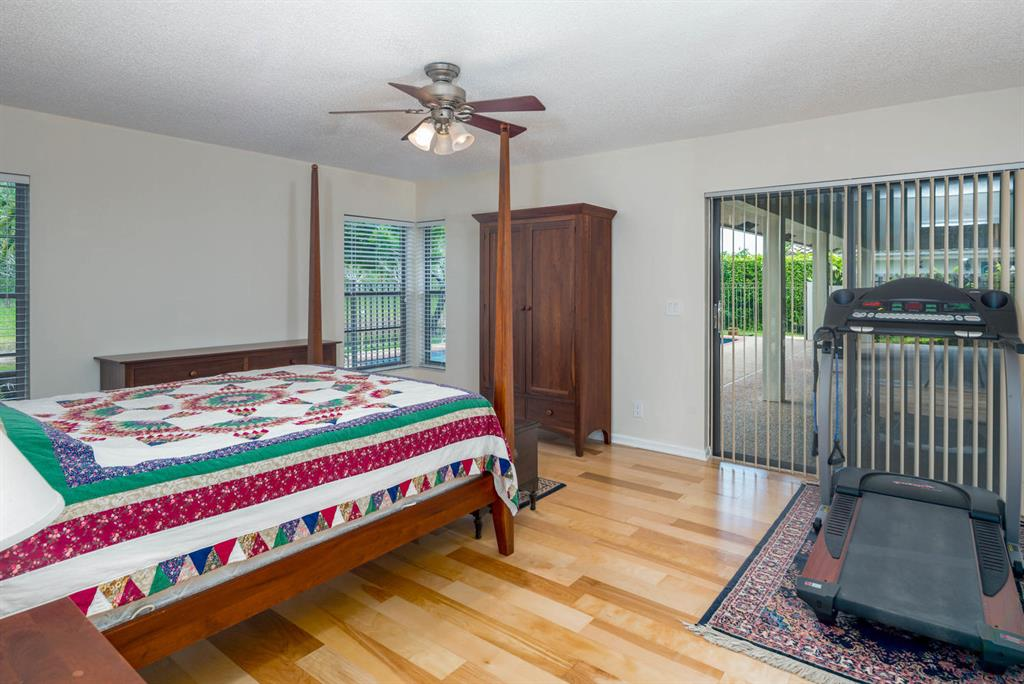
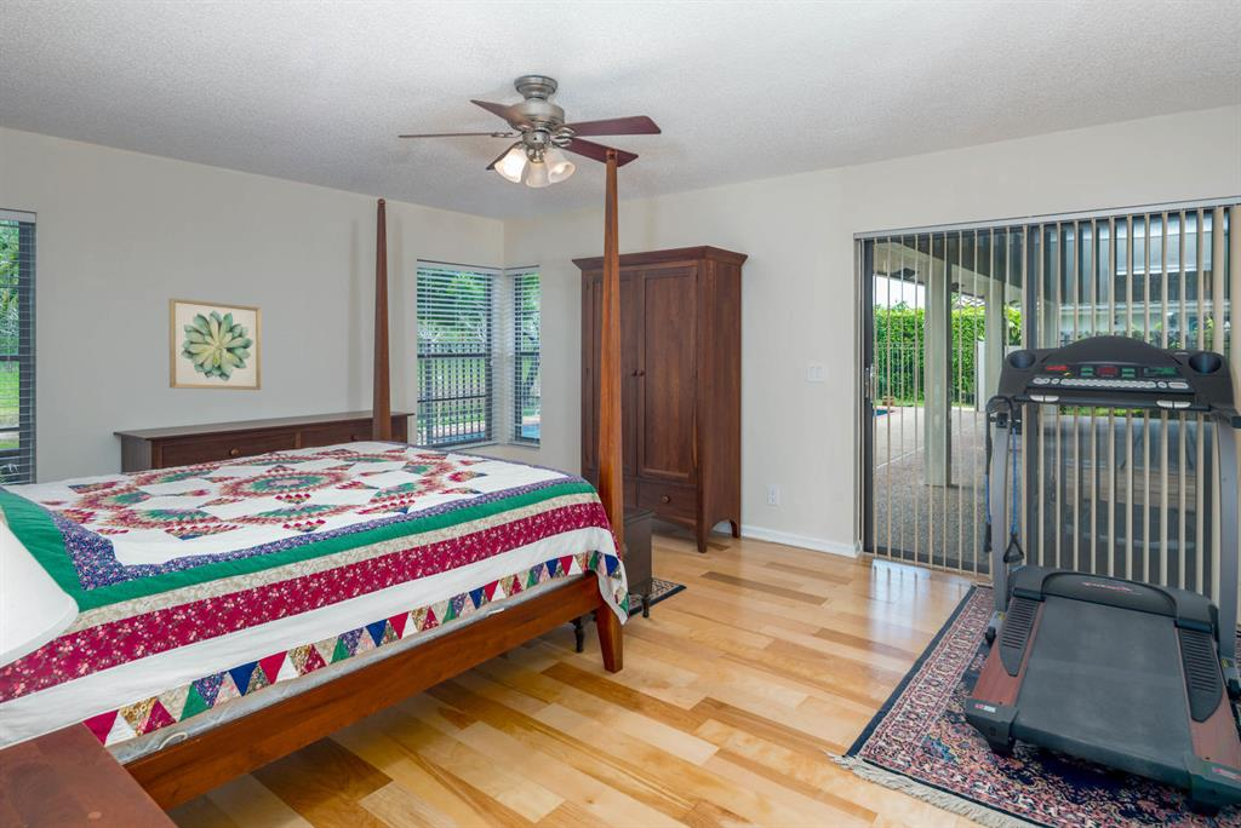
+ wall art [167,298,262,391]
